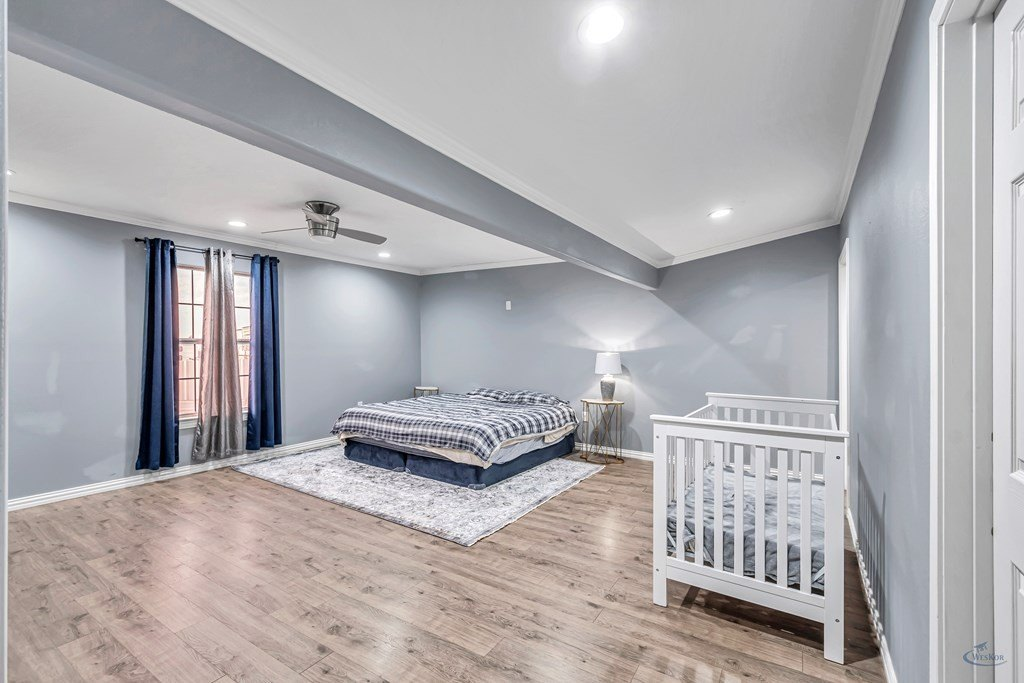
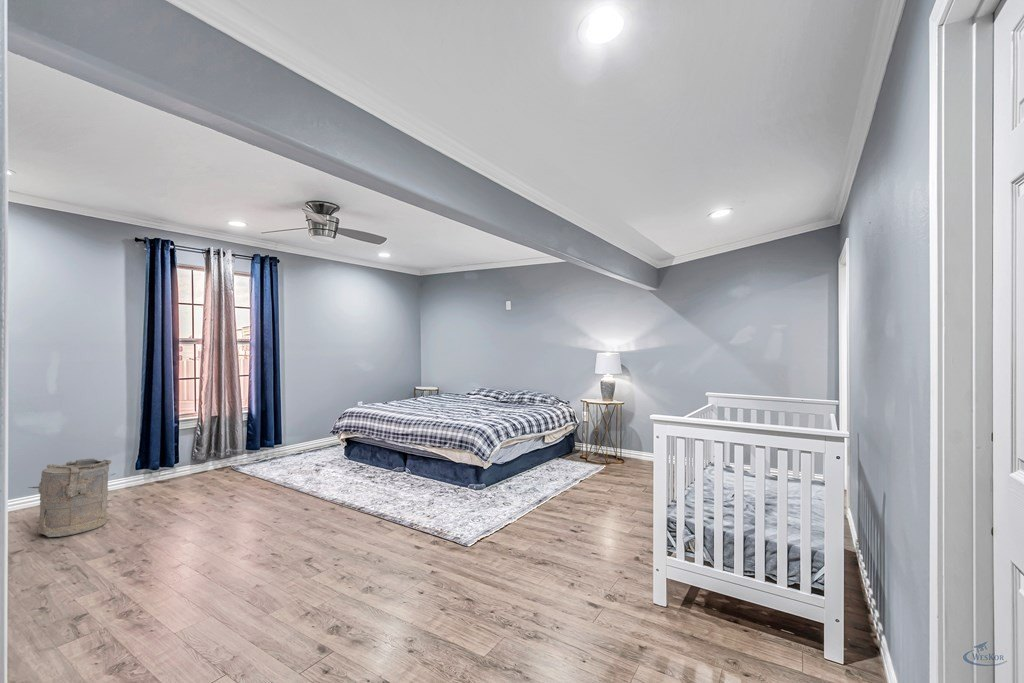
+ laundry hamper [27,458,113,538]
